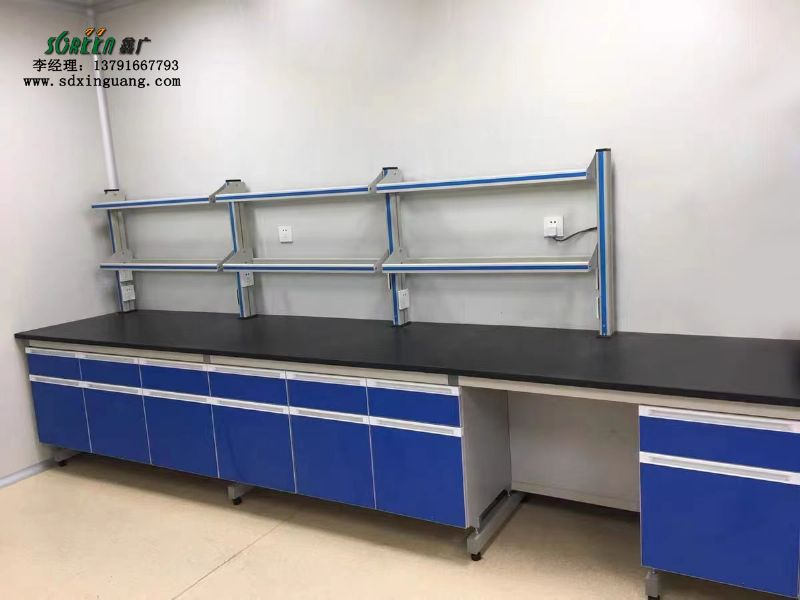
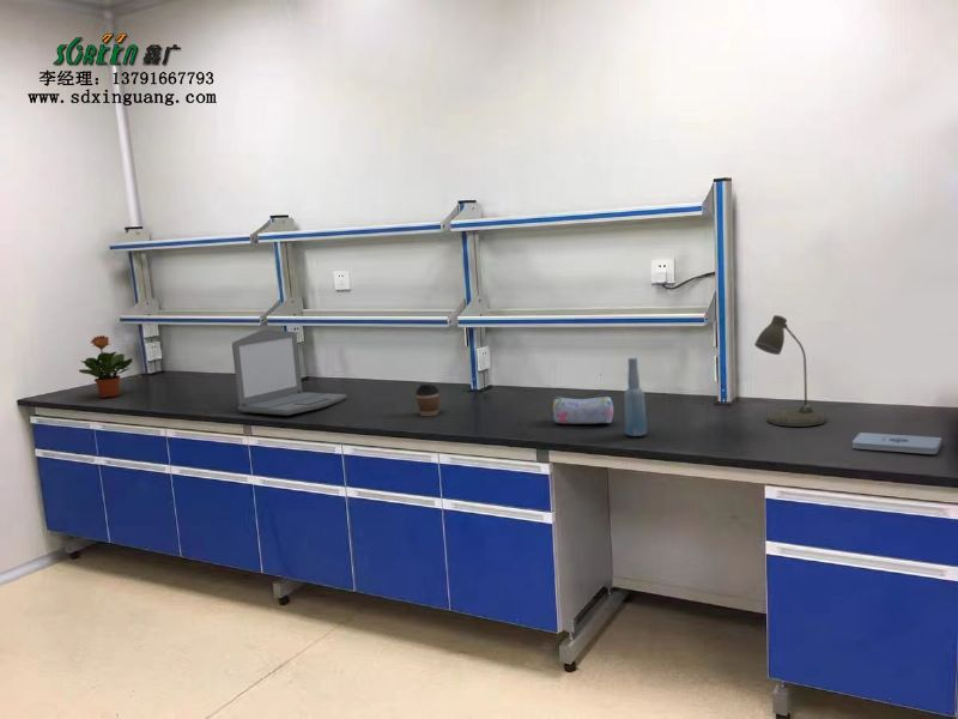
+ potted plant [78,334,134,399]
+ desk lamp [753,314,827,427]
+ bottle [623,357,648,437]
+ laptop [231,328,347,416]
+ coffee cup [414,383,441,417]
+ pencil case [550,395,614,425]
+ notepad [851,431,942,455]
